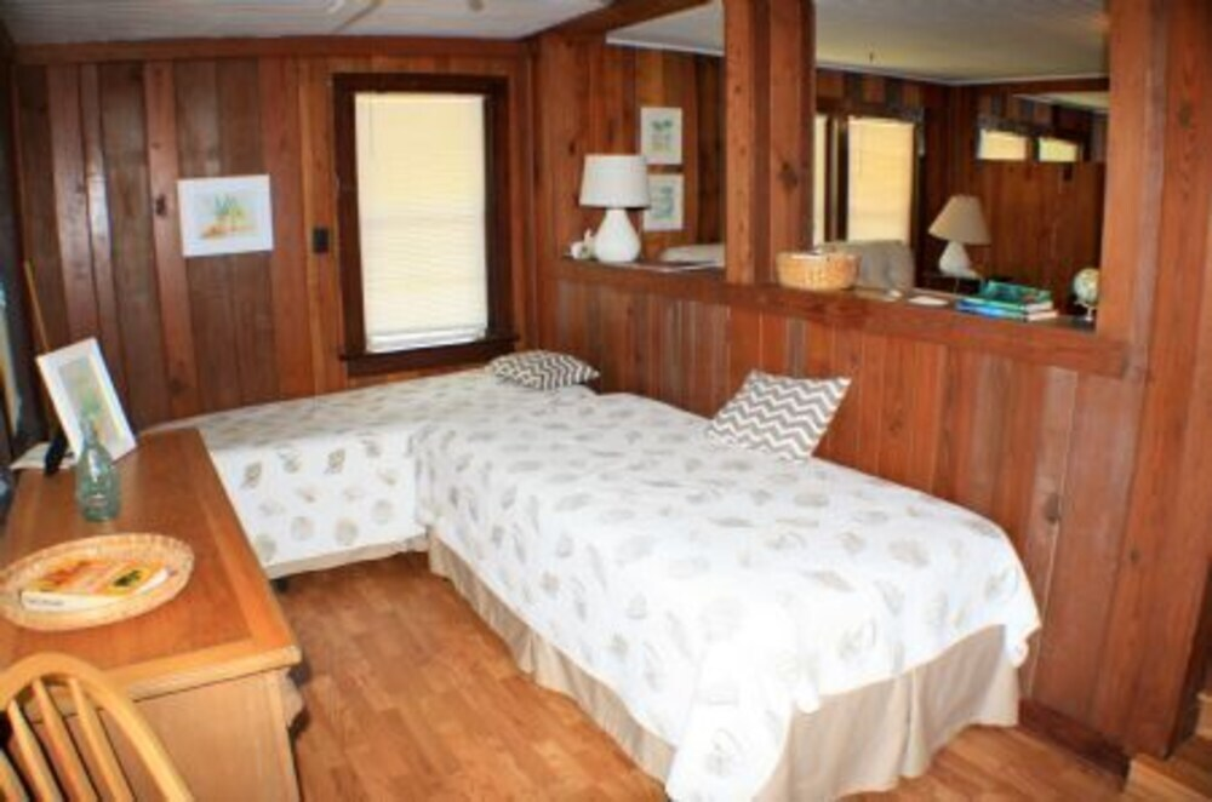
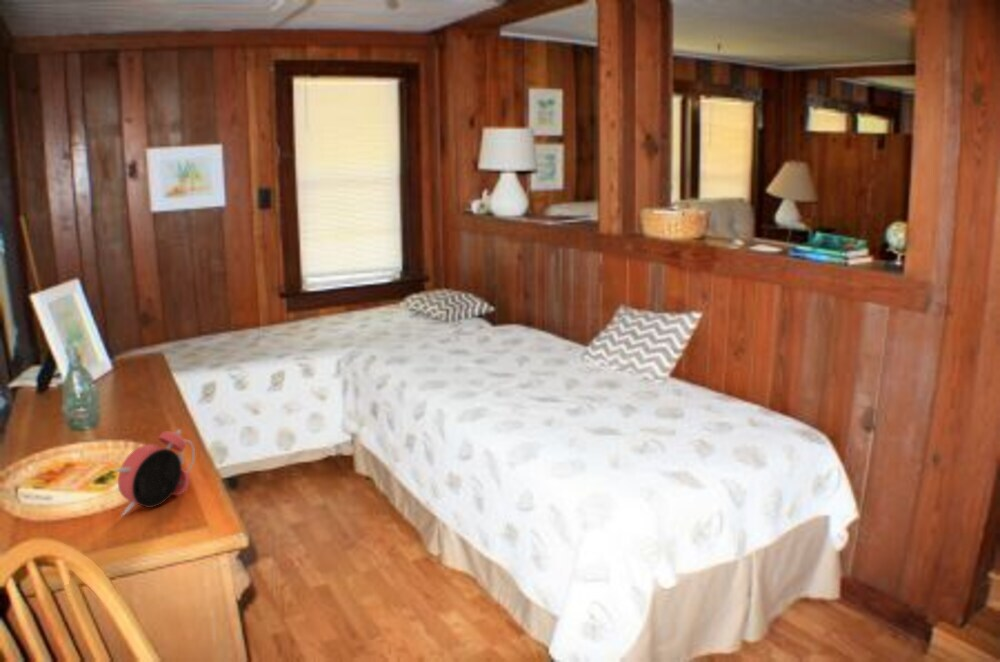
+ alarm clock [113,428,196,517]
